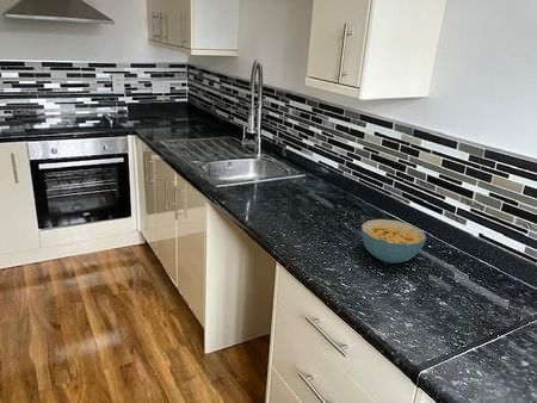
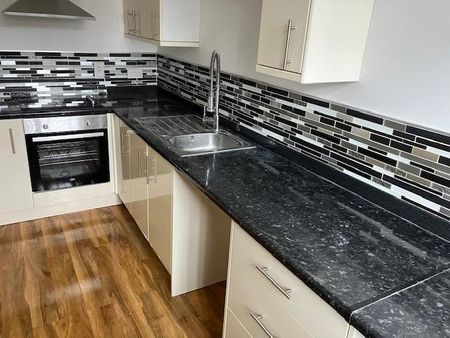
- cereal bowl [360,218,427,265]
